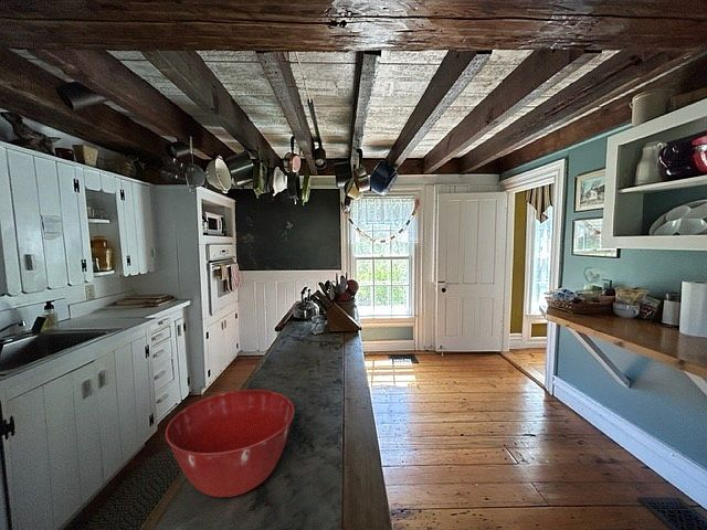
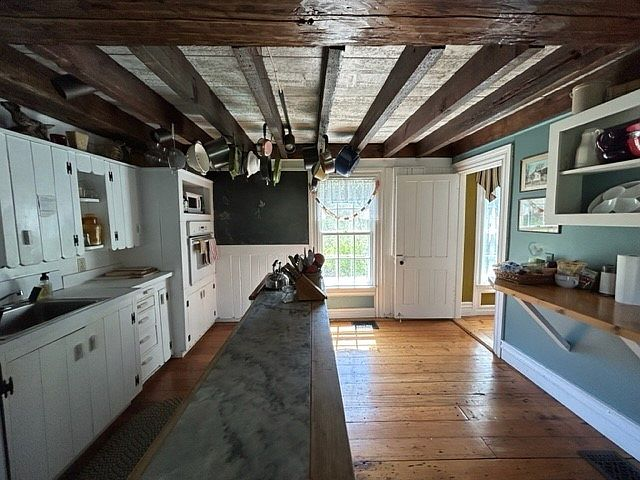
- mixing bowl [165,389,295,498]
